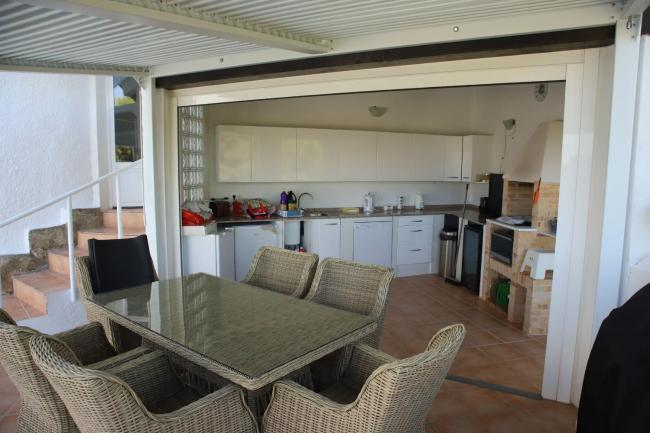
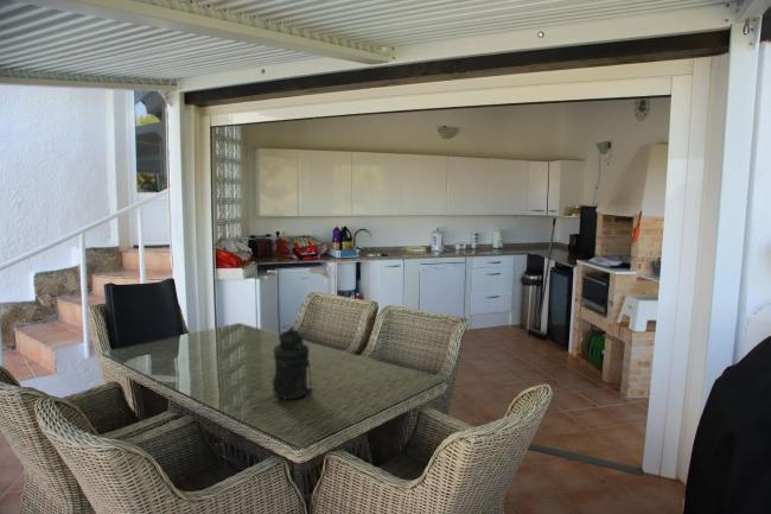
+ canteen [272,324,313,401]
